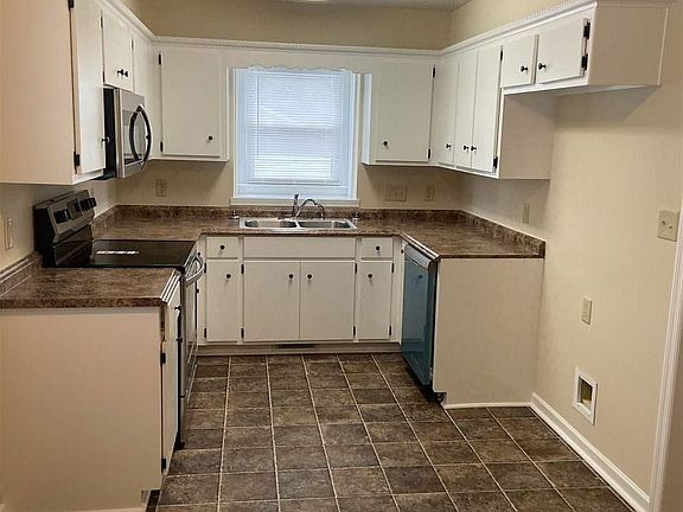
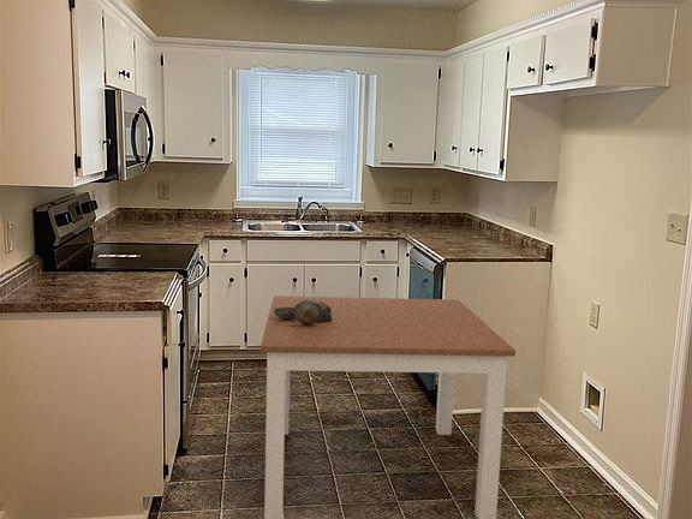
+ decorative bowl [274,300,332,326]
+ dining table [260,294,517,519]
